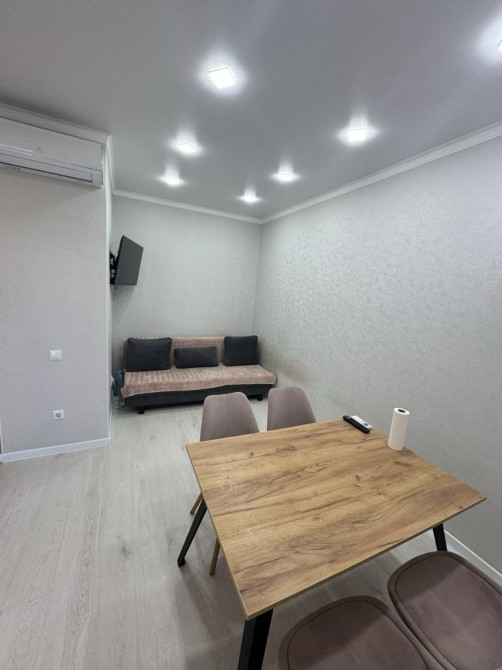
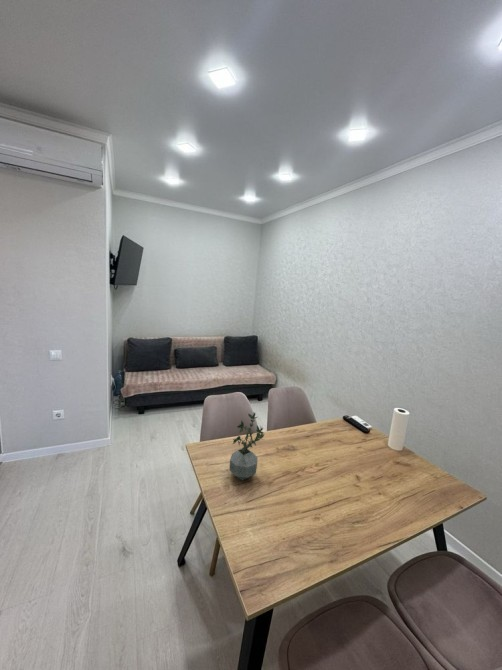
+ potted plant [228,411,265,481]
